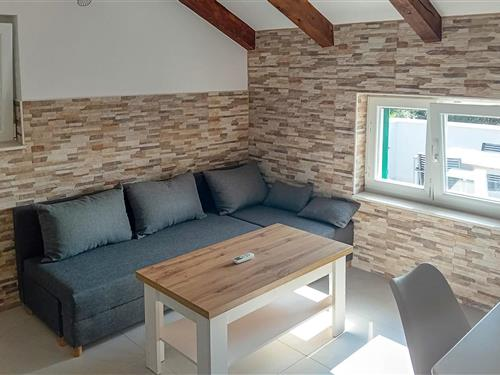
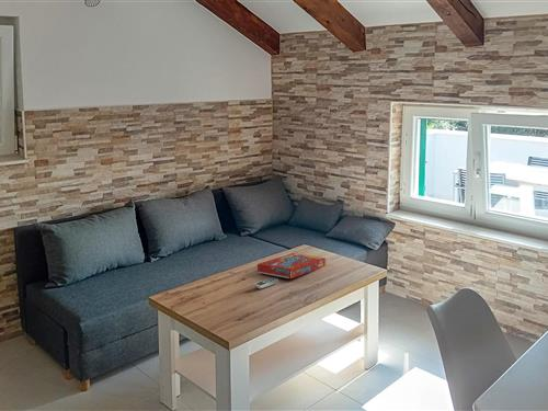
+ snack box [256,252,327,279]
